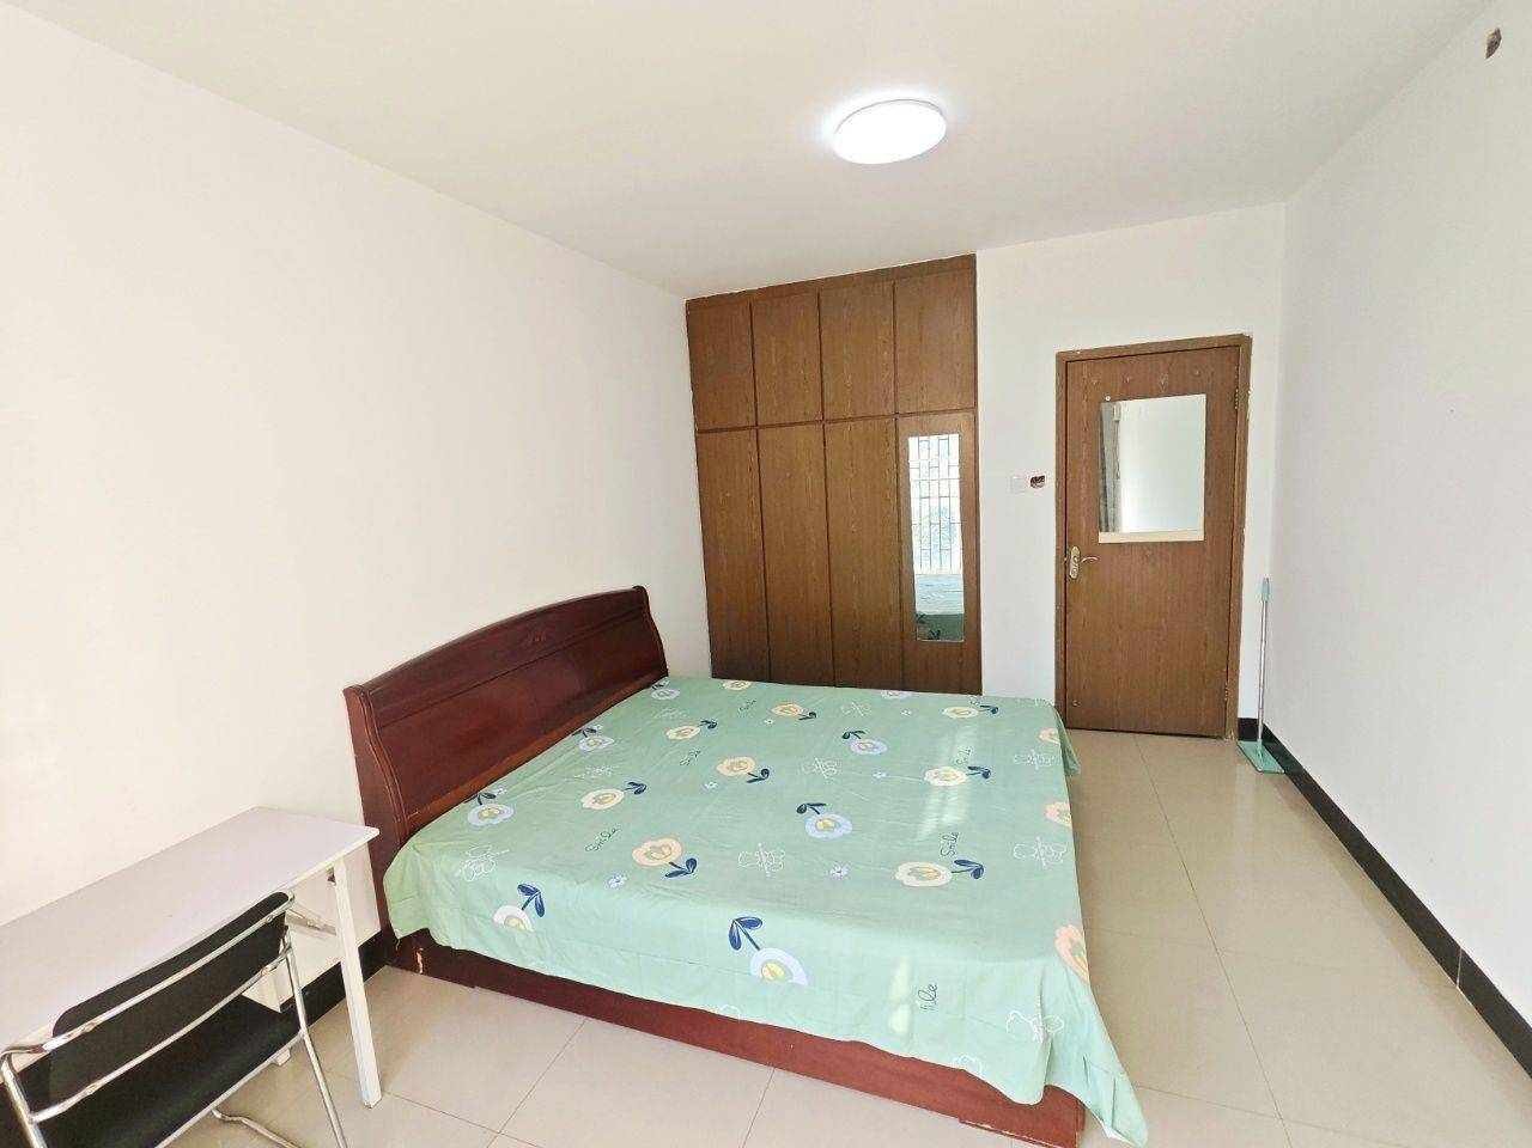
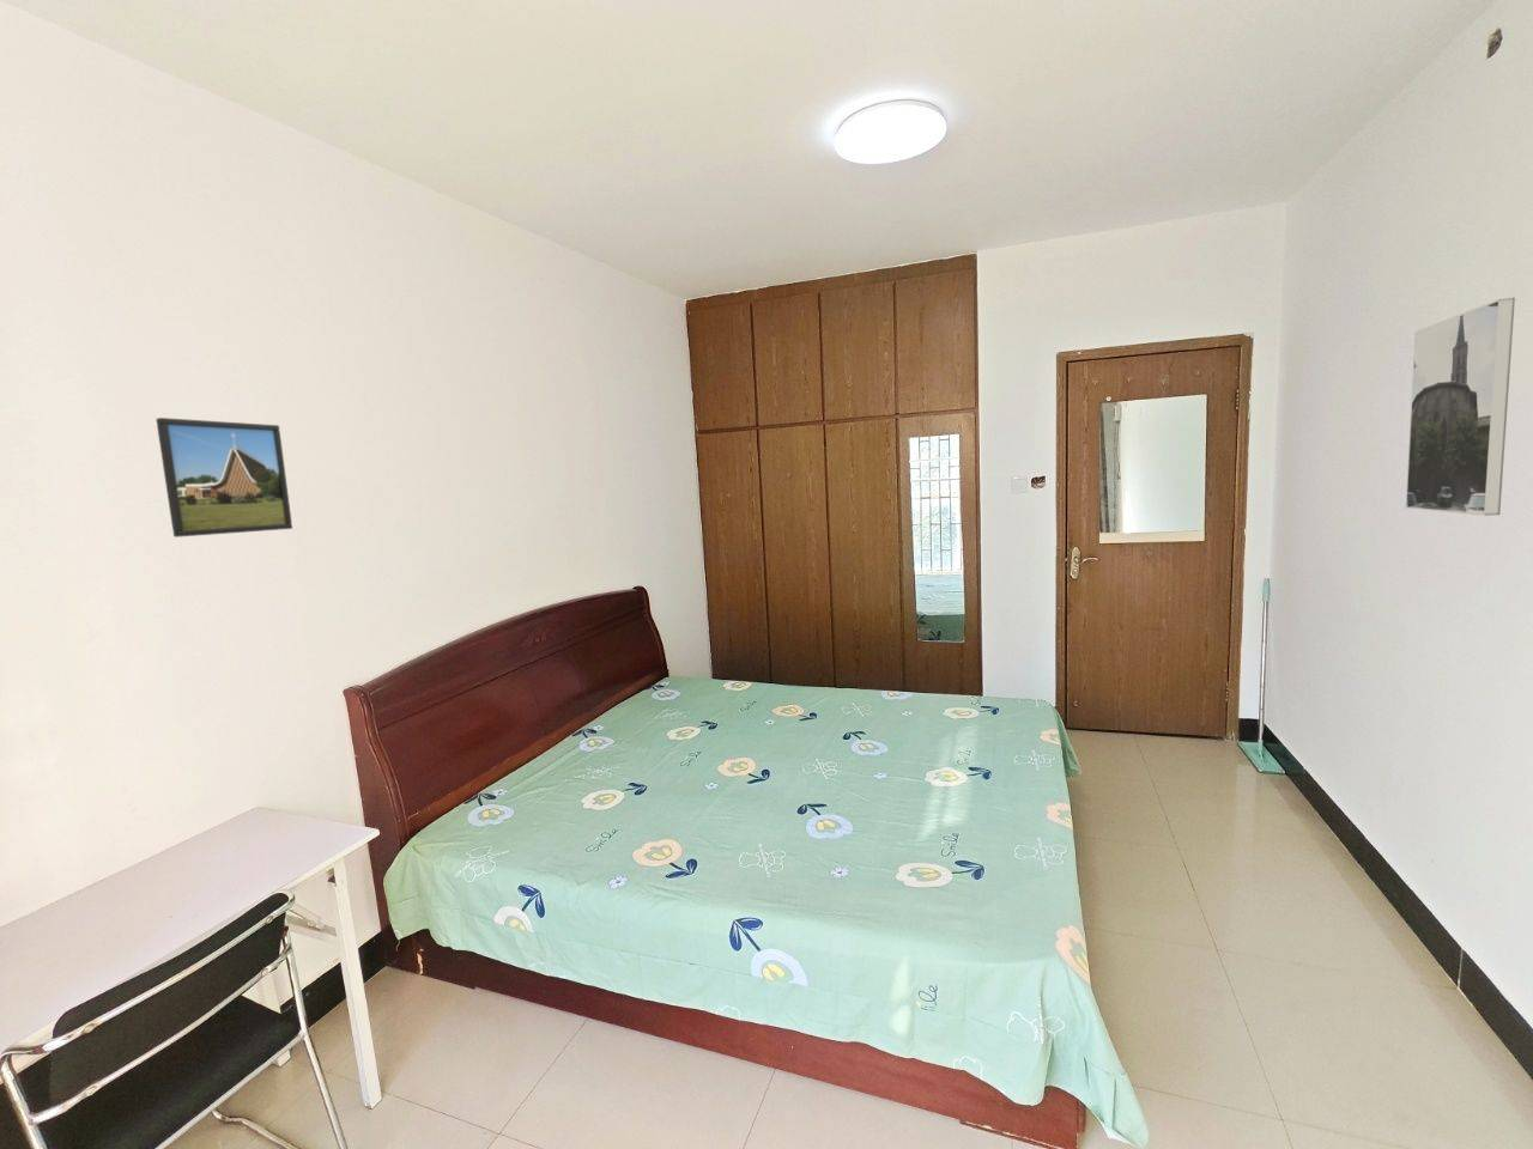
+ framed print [155,416,293,538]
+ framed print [1405,297,1516,517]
